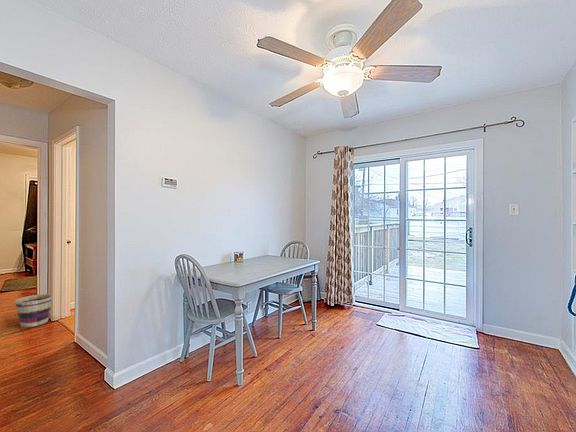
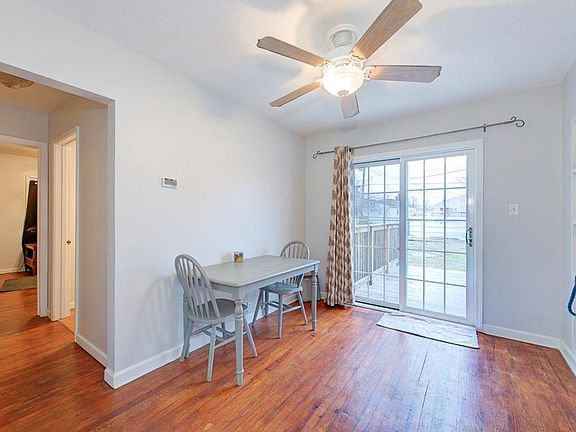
- basket [14,293,53,328]
